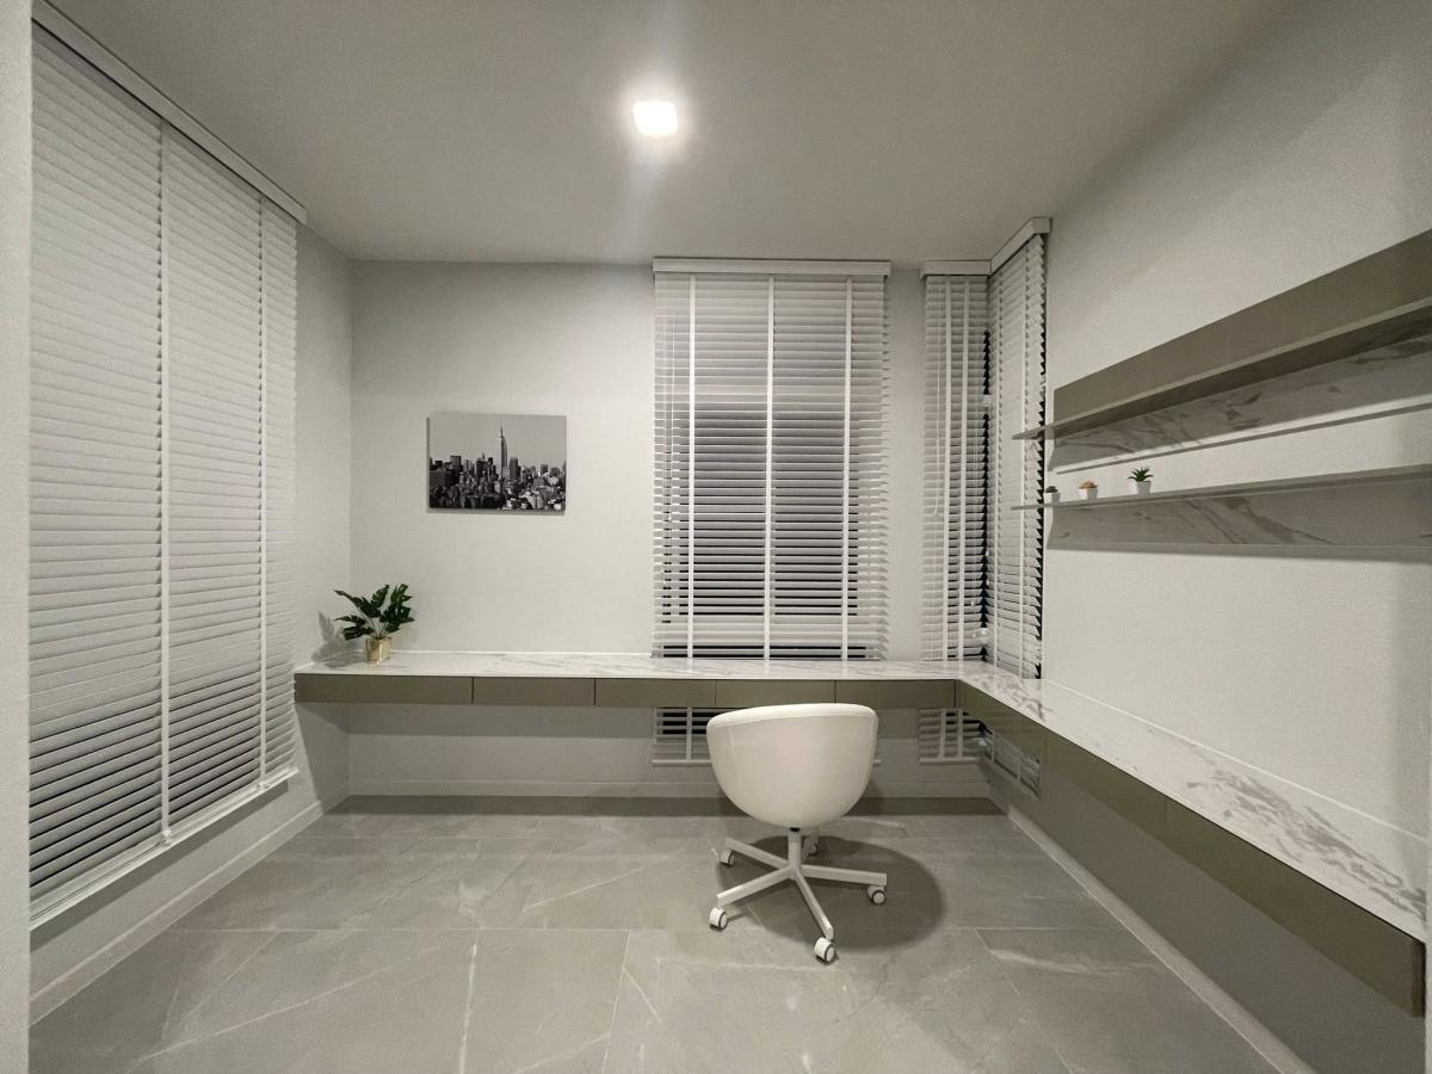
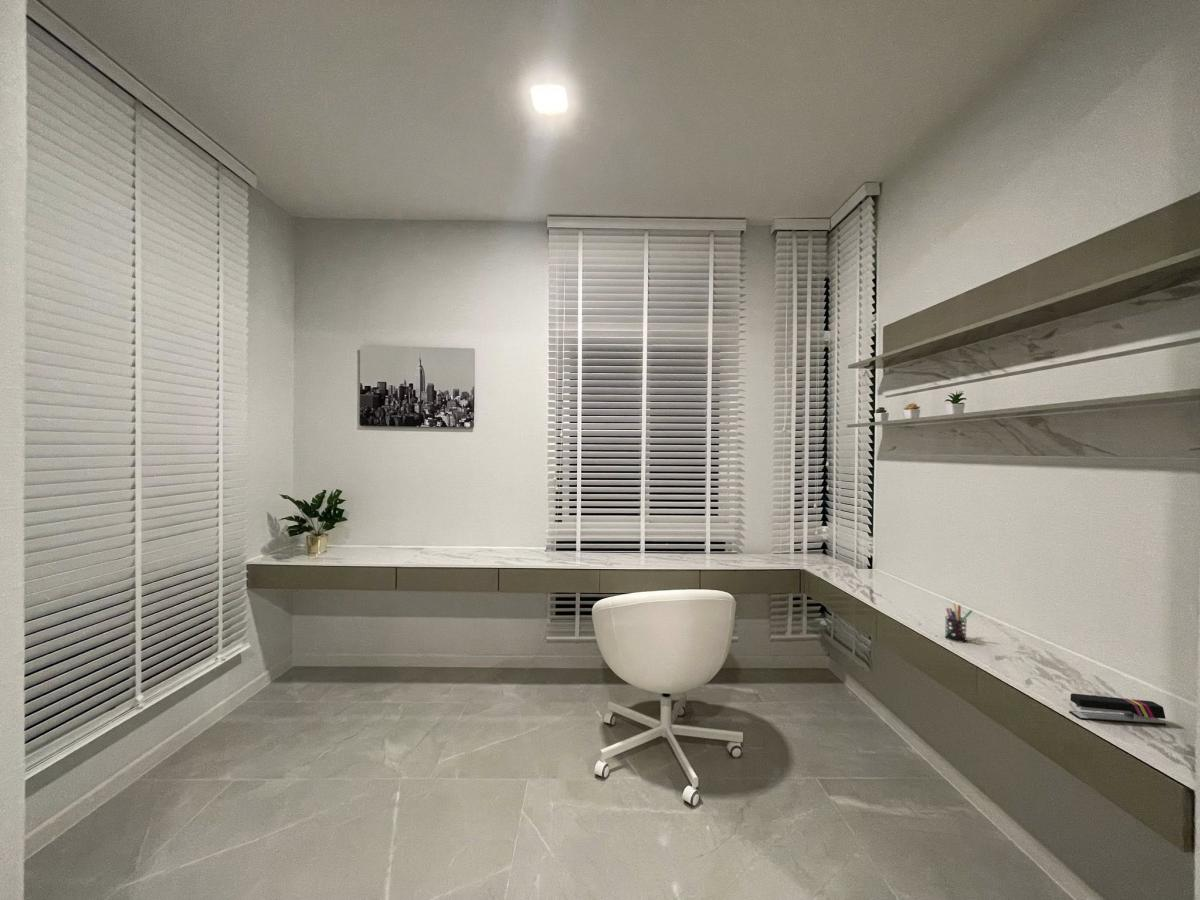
+ pen holder [944,603,974,644]
+ stapler [1068,693,1167,726]
